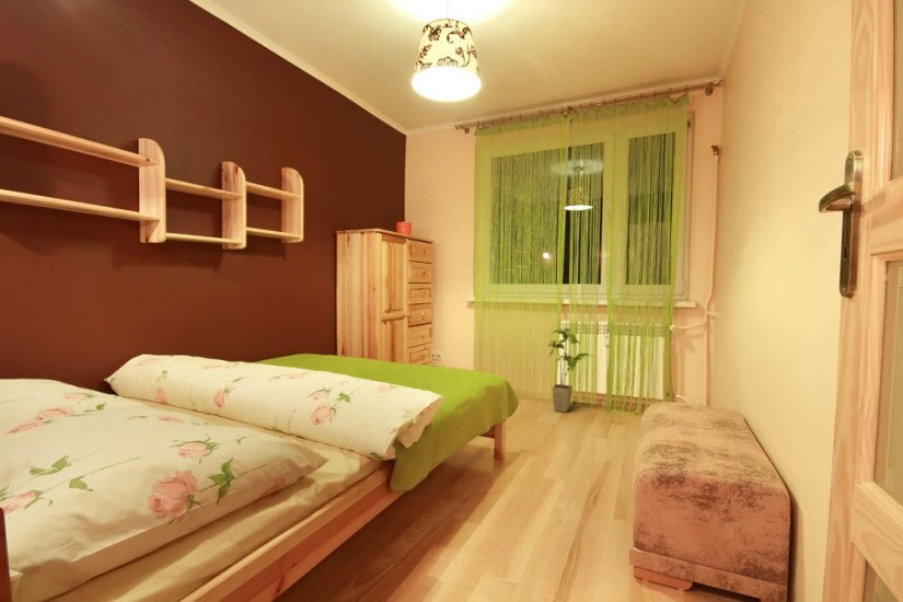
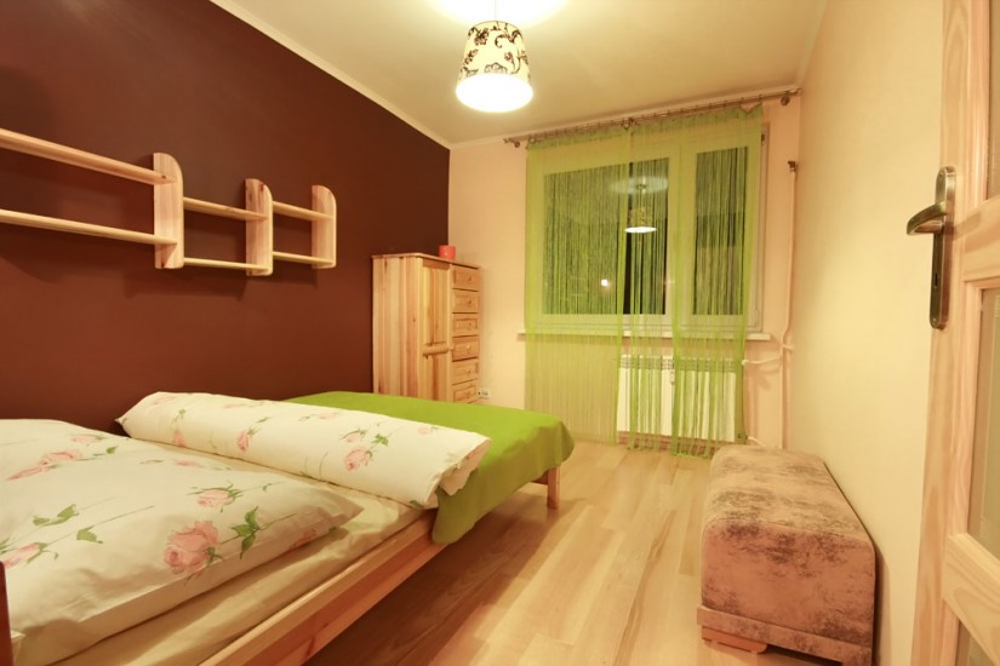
- house plant [546,327,595,414]
